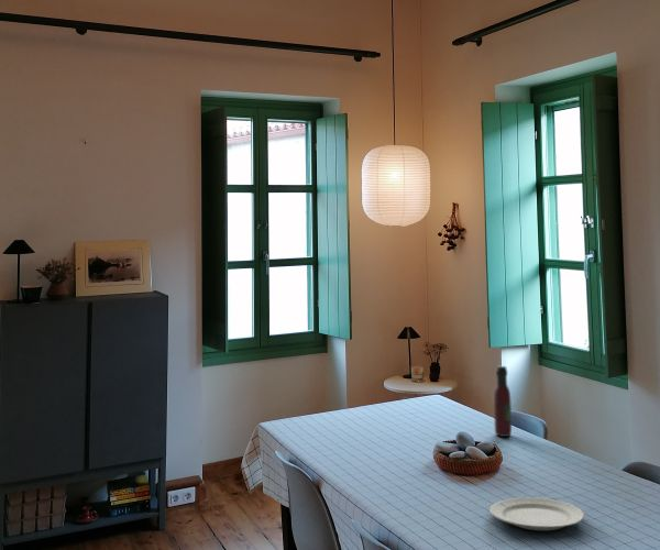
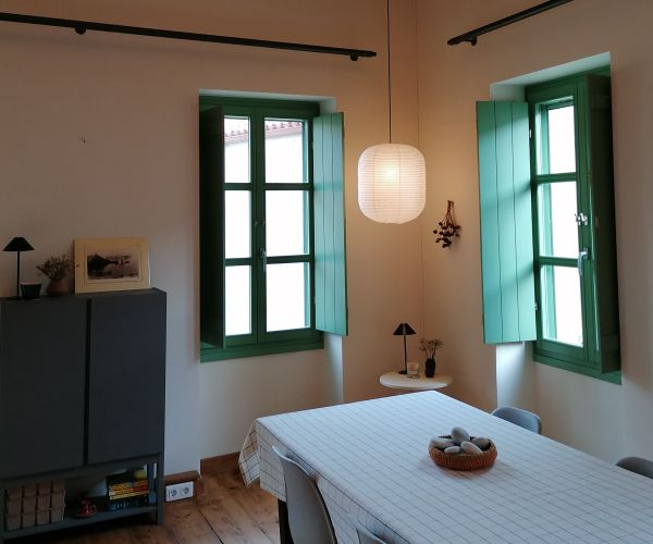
- chinaware [488,496,585,531]
- wine bottle [493,365,513,438]
